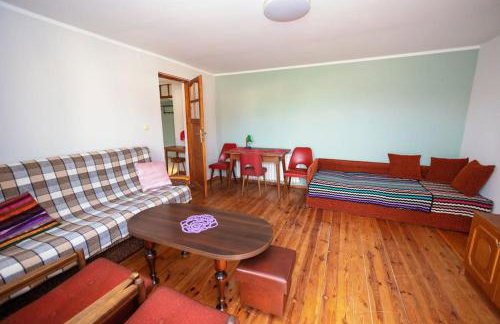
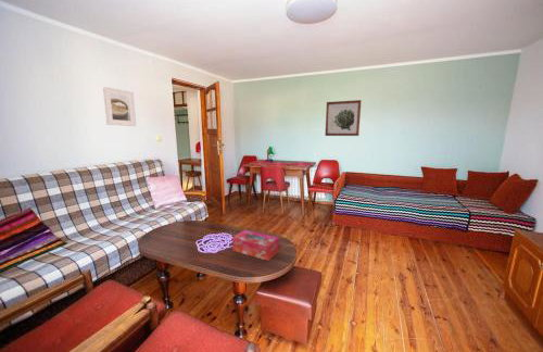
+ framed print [102,86,137,127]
+ tissue box [231,229,280,262]
+ wall art [325,99,363,137]
